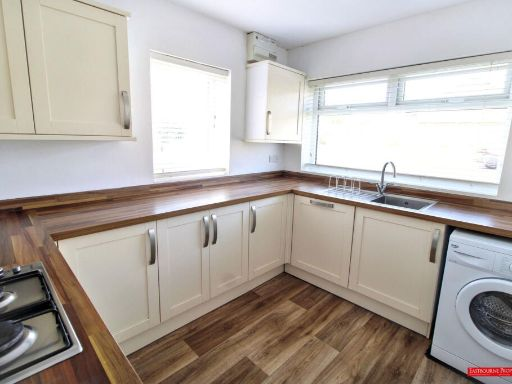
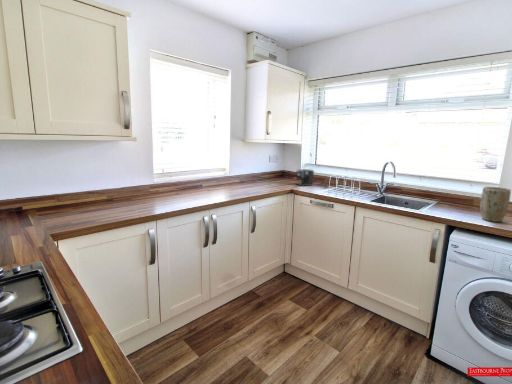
+ plant pot [479,186,512,223]
+ coffee maker [294,168,326,188]
